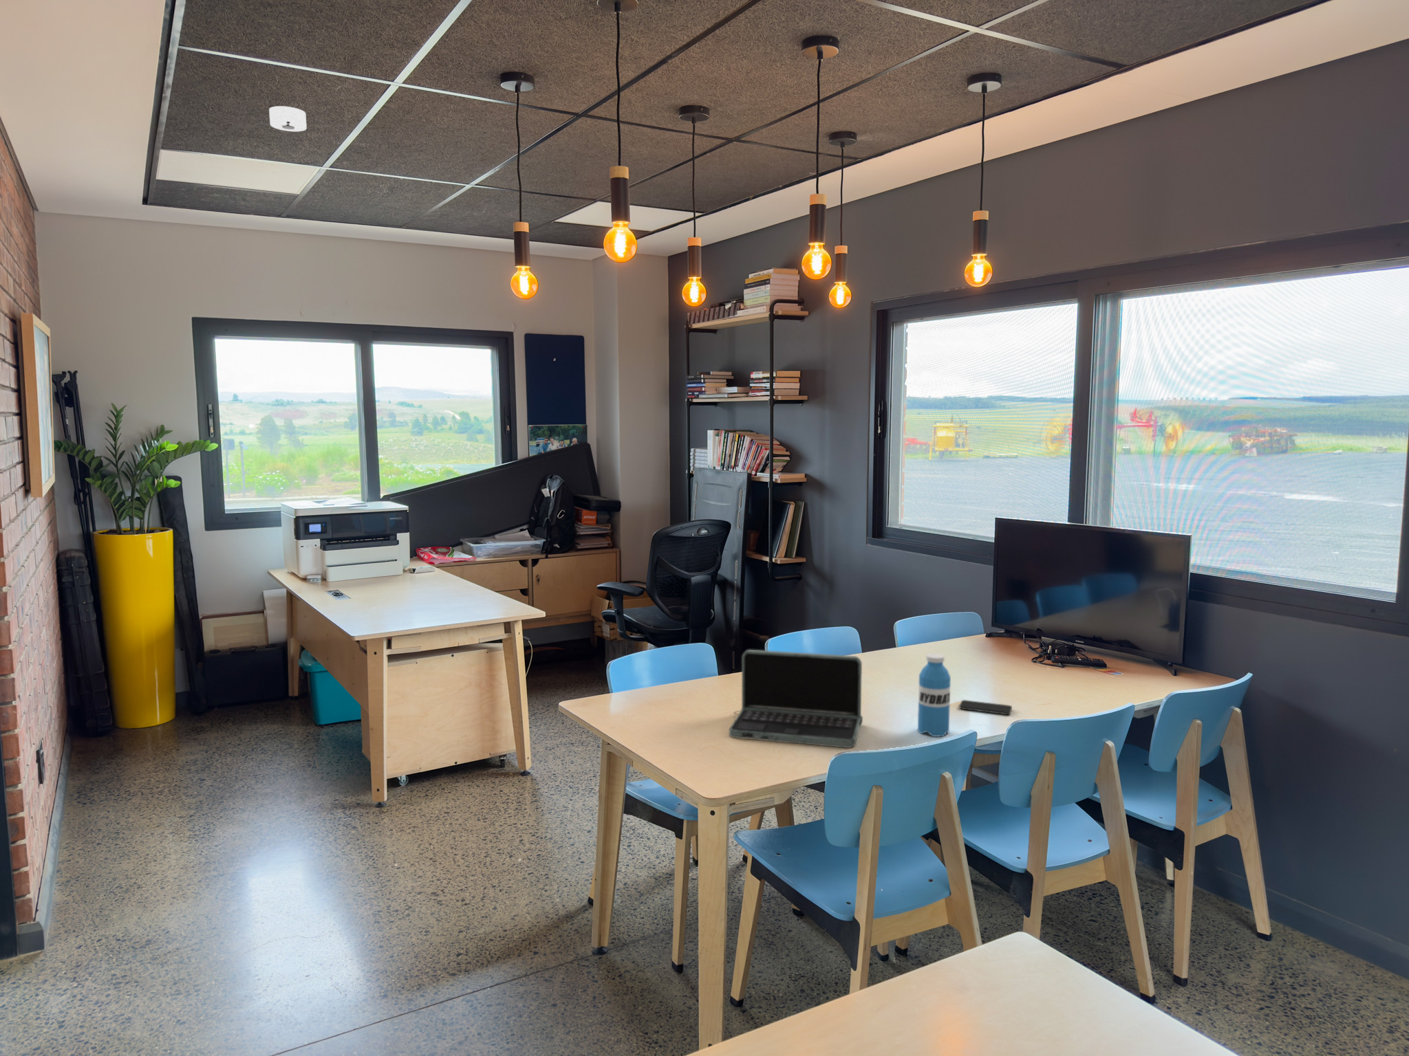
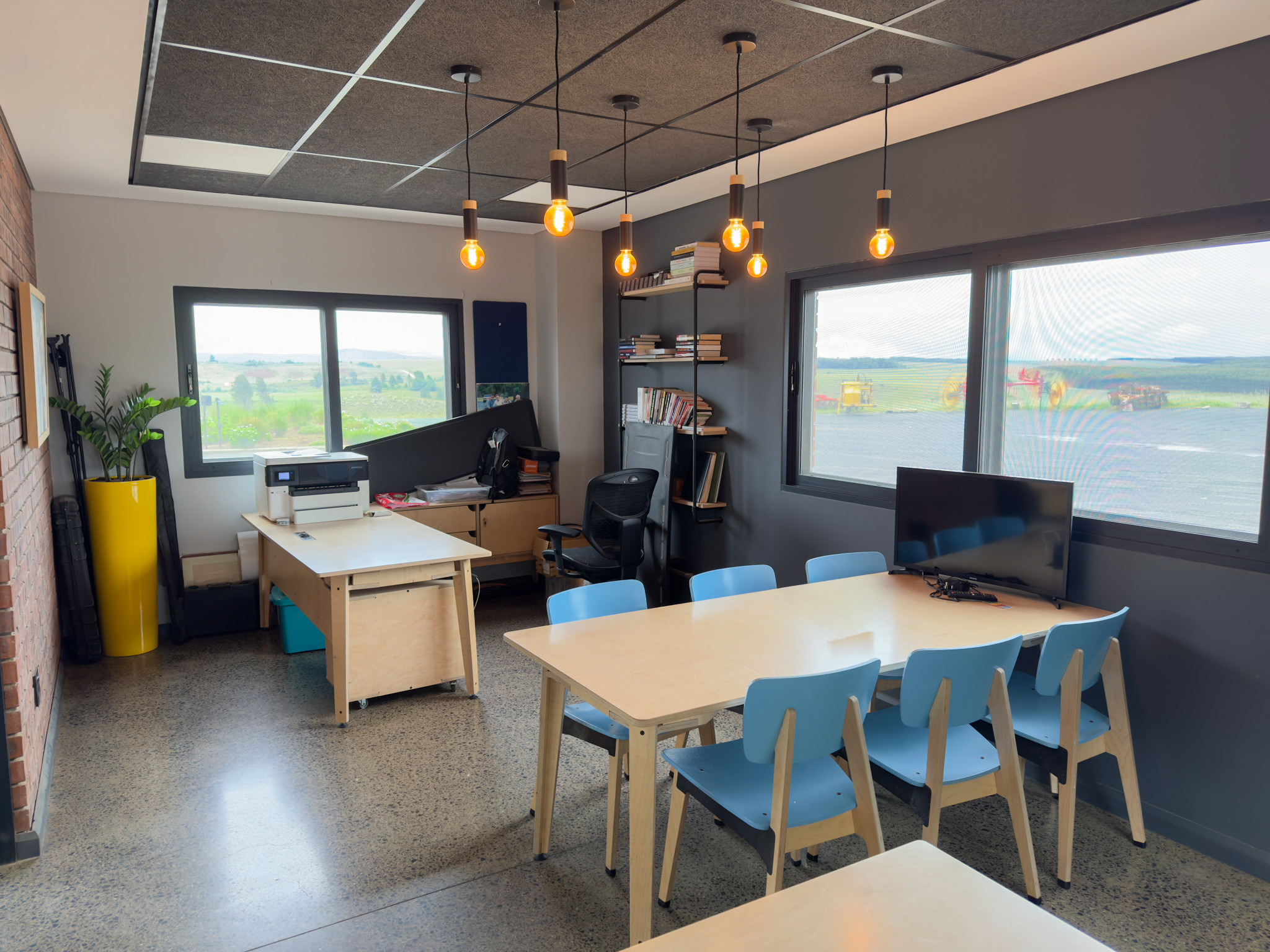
- smartphone [959,699,1013,715]
- smoke detector [268,105,307,132]
- laptop [729,649,863,749]
- water bottle [918,653,952,737]
